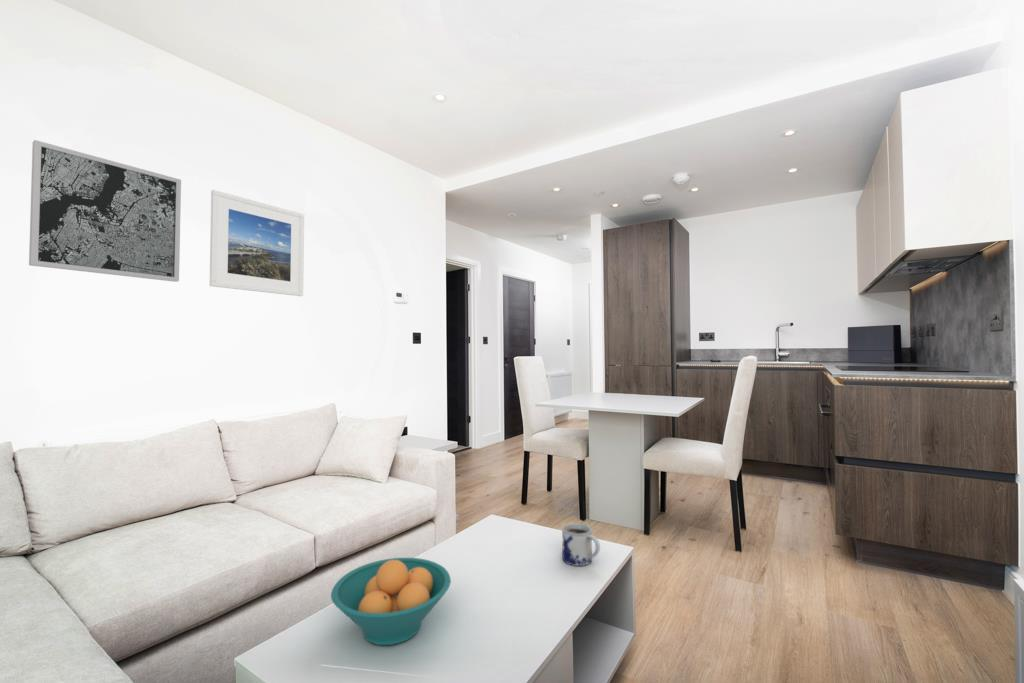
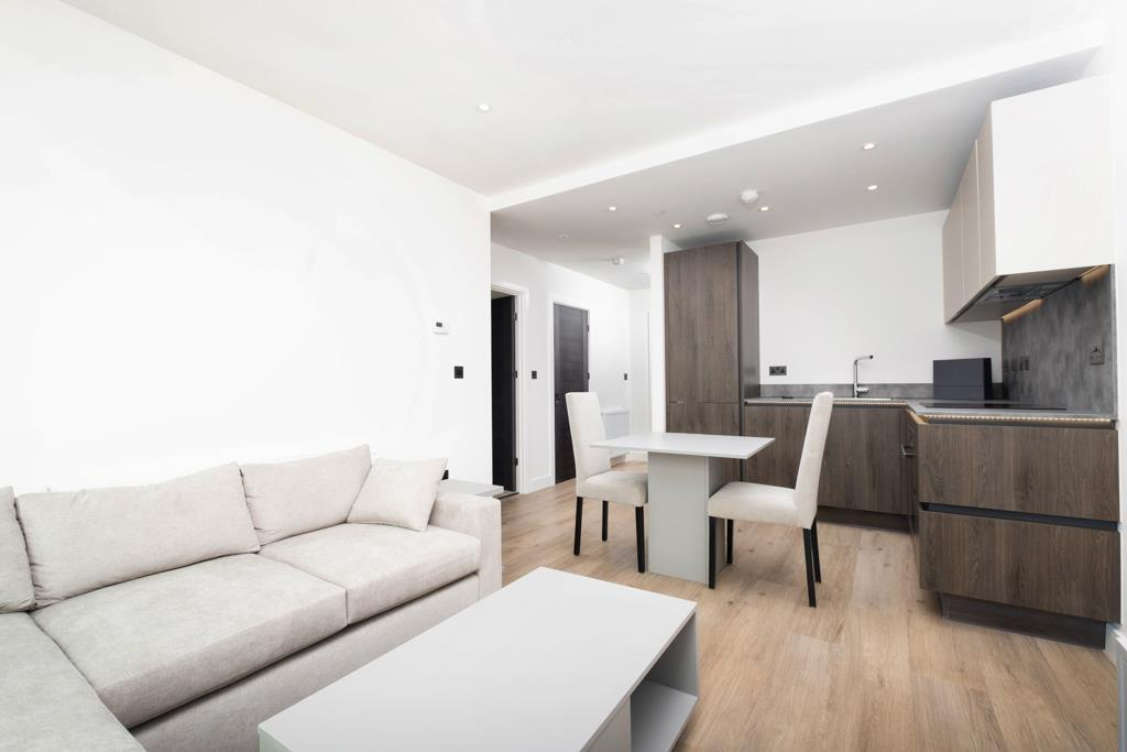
- fruit bowl [330,557,452,646]
- wall art [28,139,182,283]
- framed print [209,189,305,297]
- mug [561,522,601,567]
